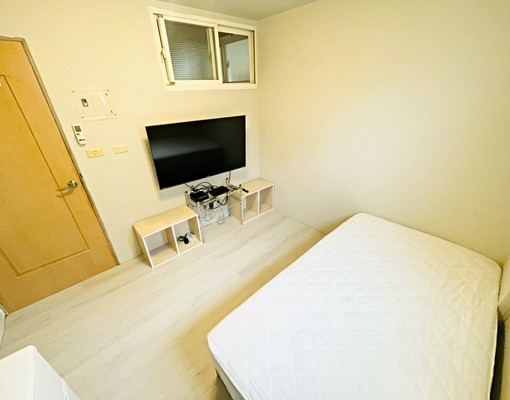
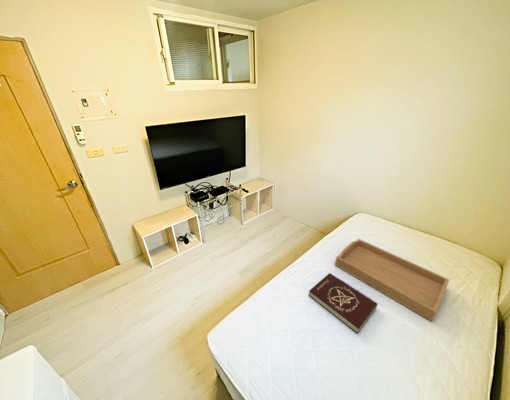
+ serving tray [334,238,451,322]
+ book [308,272,378,334]
